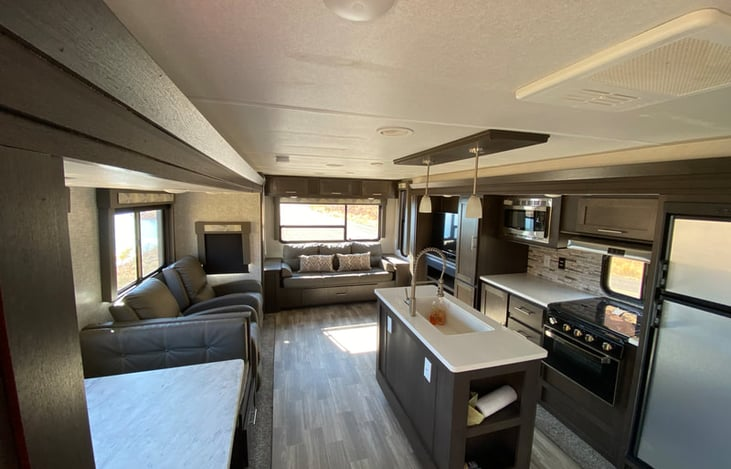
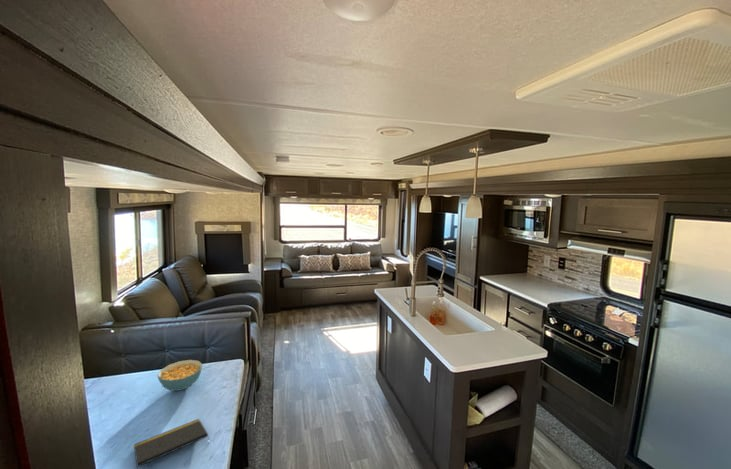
+ notepad [133,418,210,468]
+ cereal bowl [157,359,203,392]
